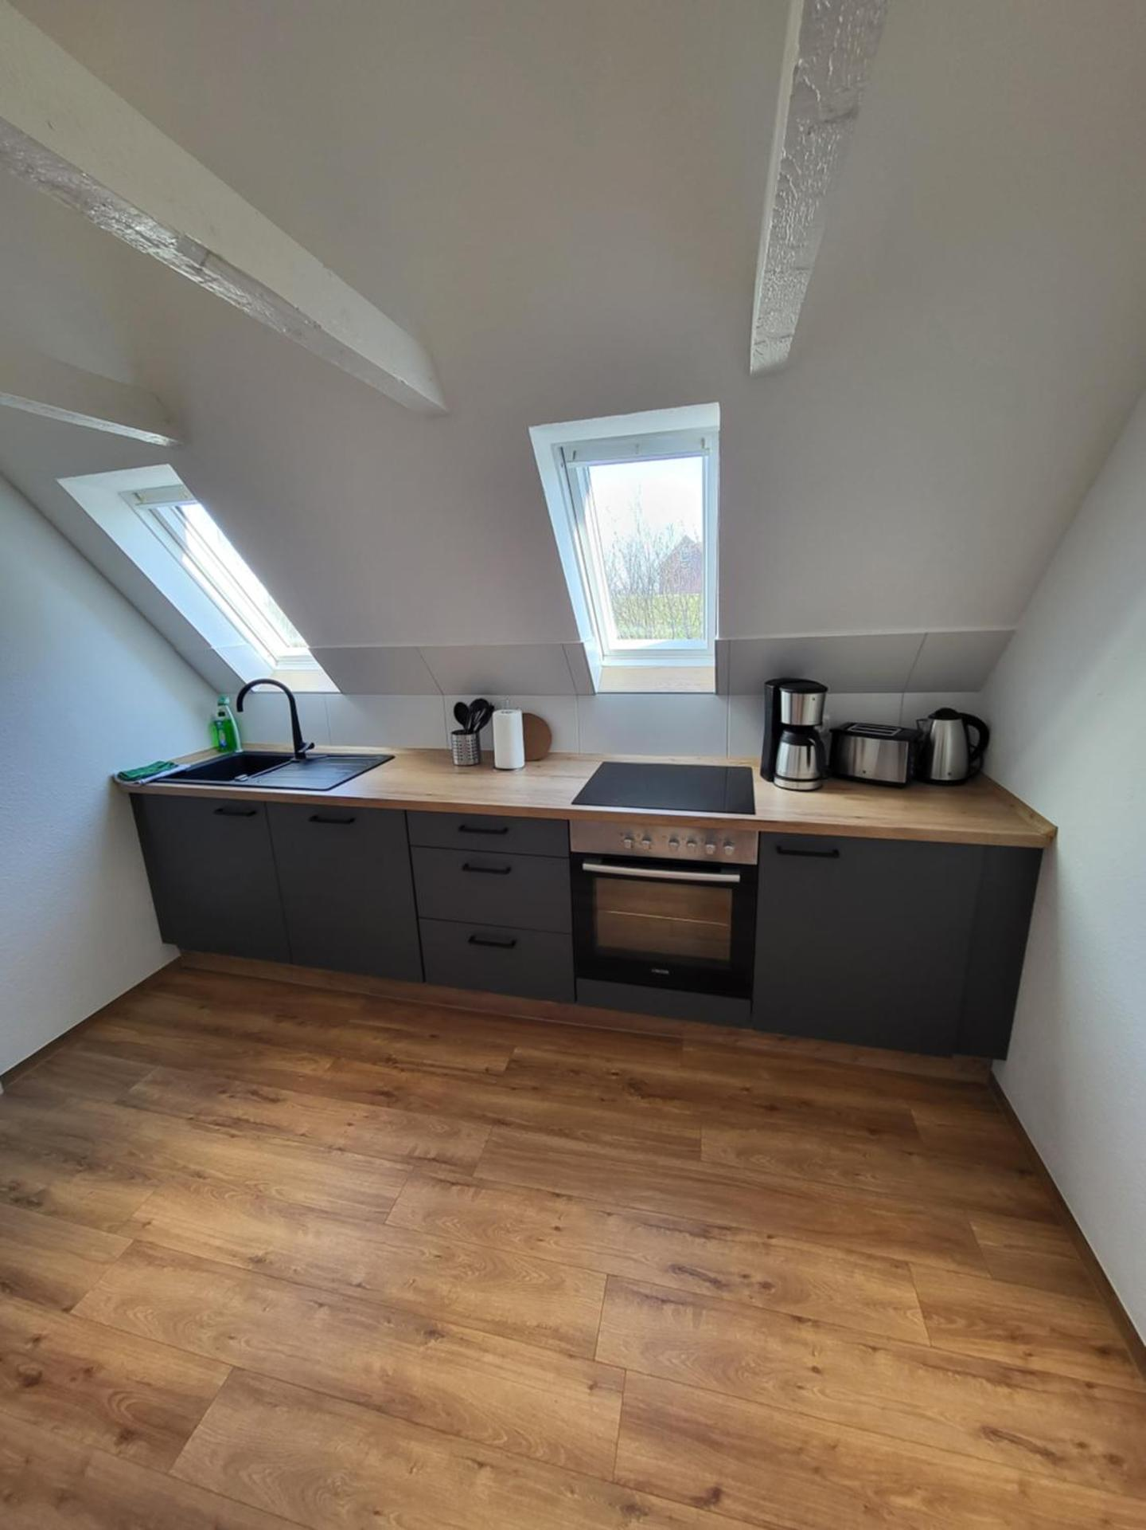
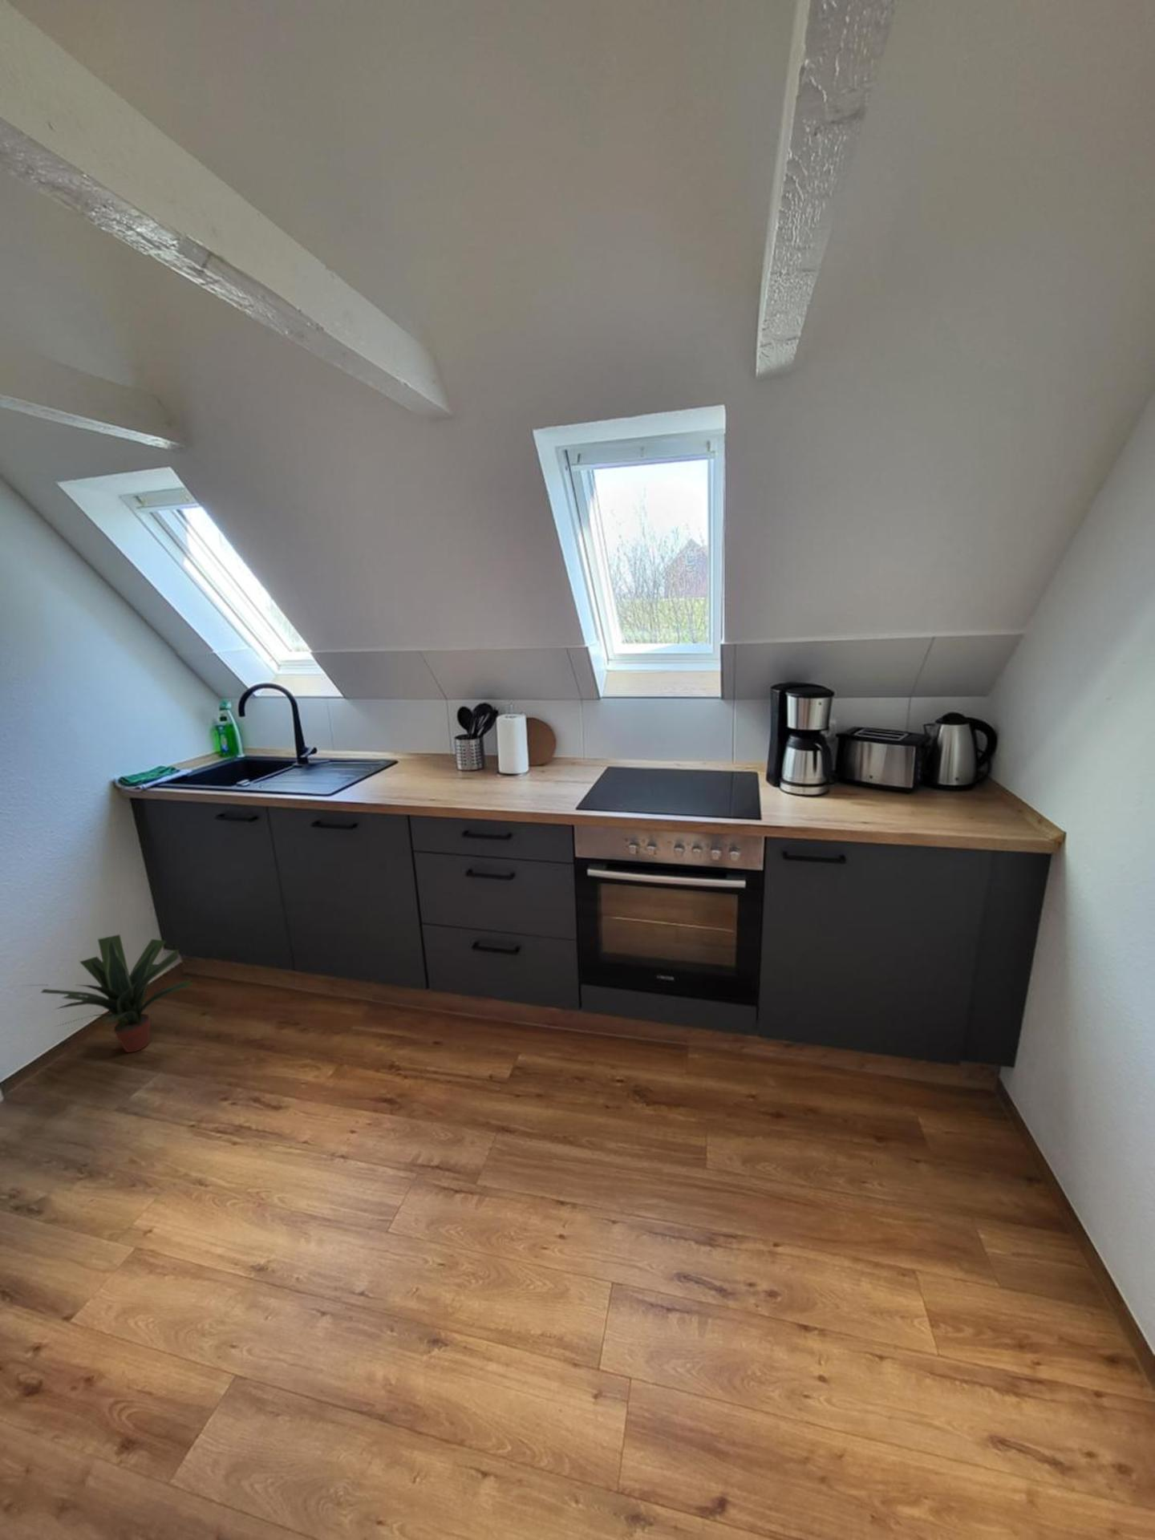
+ potted plant [18,934,192,1053]
